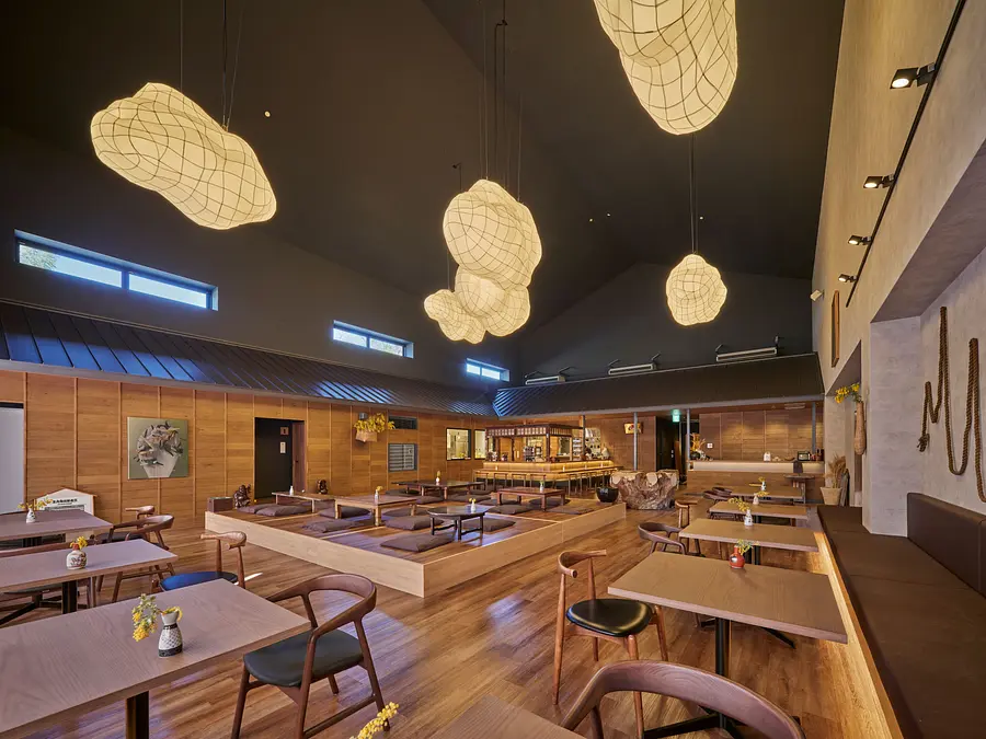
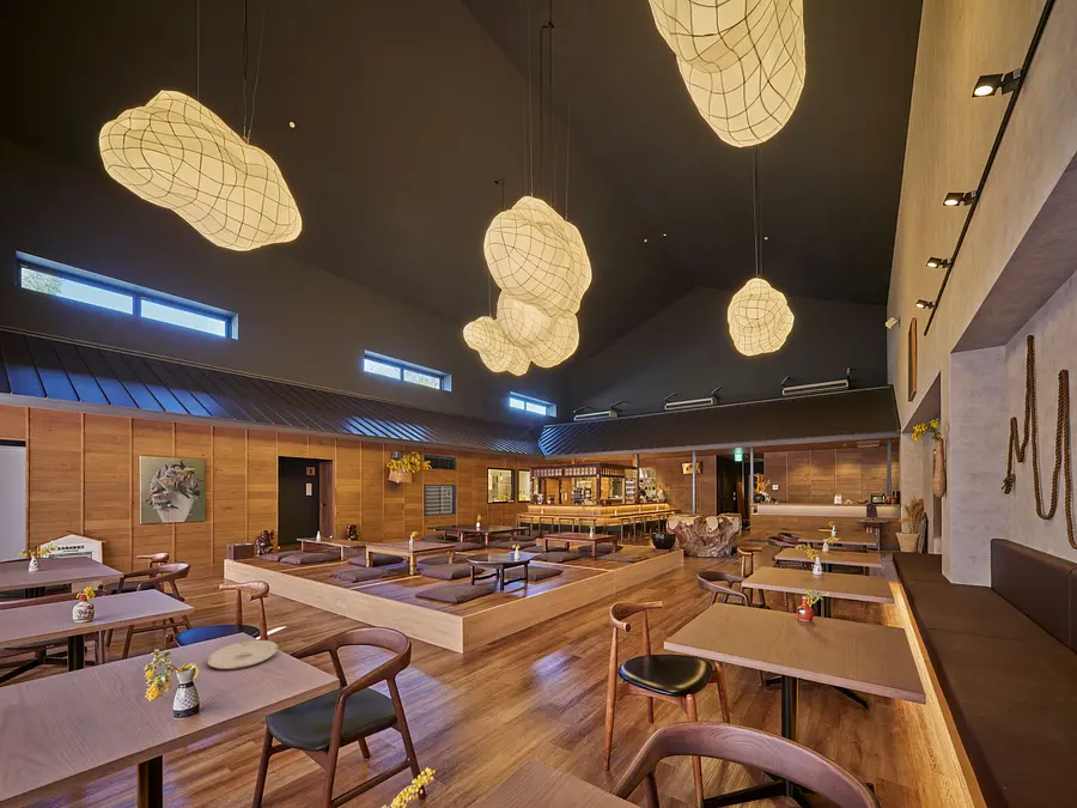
+ plate [206,639,279,670]
